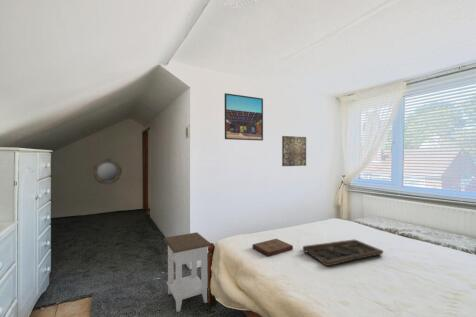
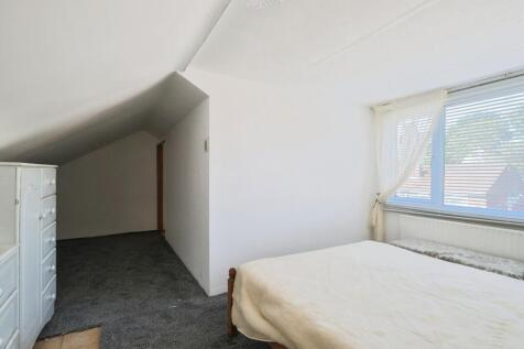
- decorative tray [302,239,384,267]
- wall art [281,135,307,167]
- book [251,238,294,257]
- nightstand [162,231,213,313]
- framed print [224,92,264,142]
- home mirror [91,157,123,186]
